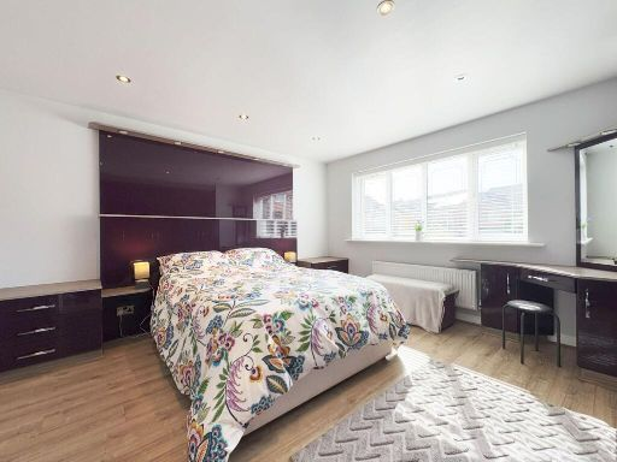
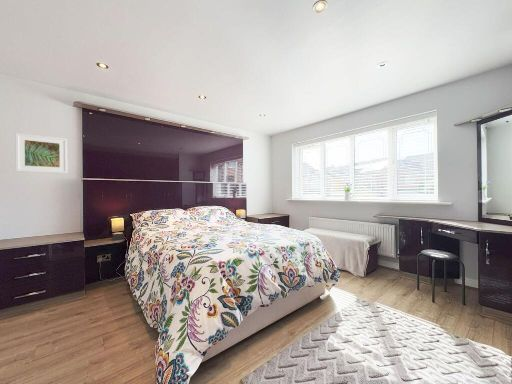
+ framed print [14,132,68,174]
